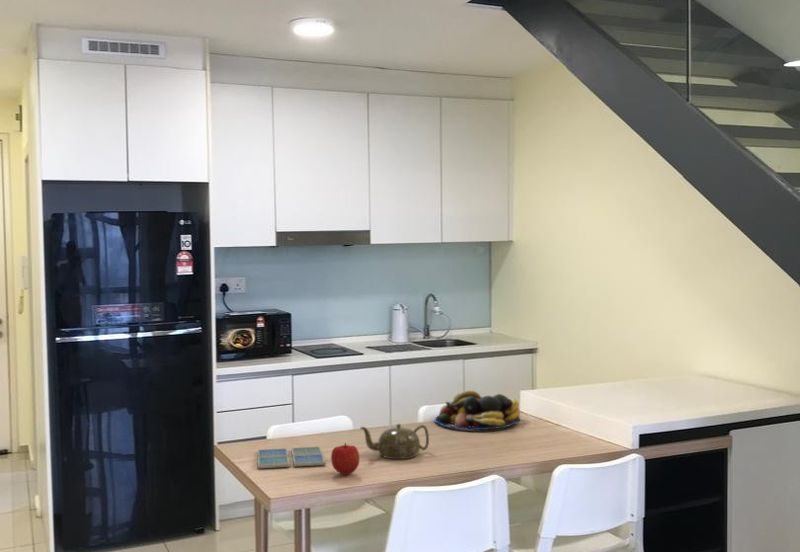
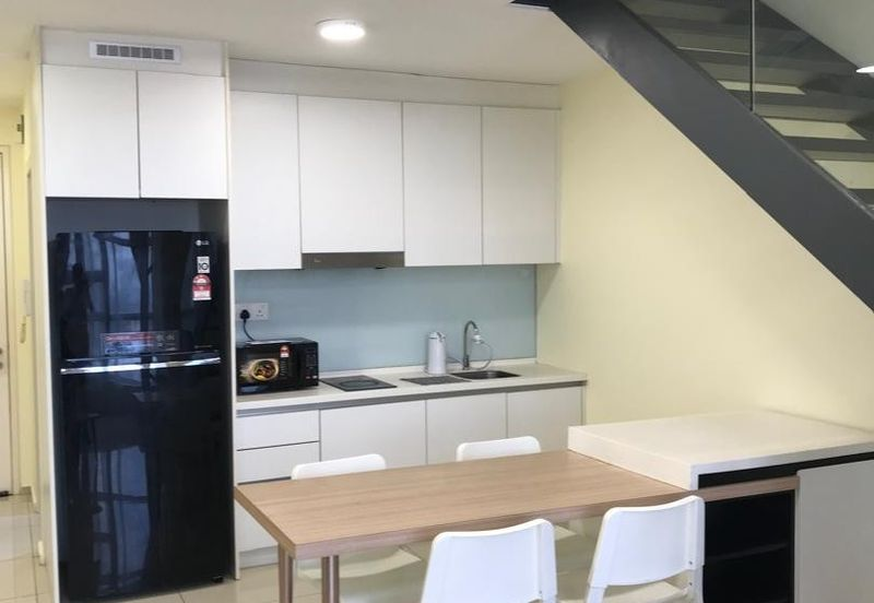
- fruit bowl [434,390,521,431]
- teapot [359,423,430,460]
- fruit [330,442,360,476]
- drink coaster [257,446,326,469]
